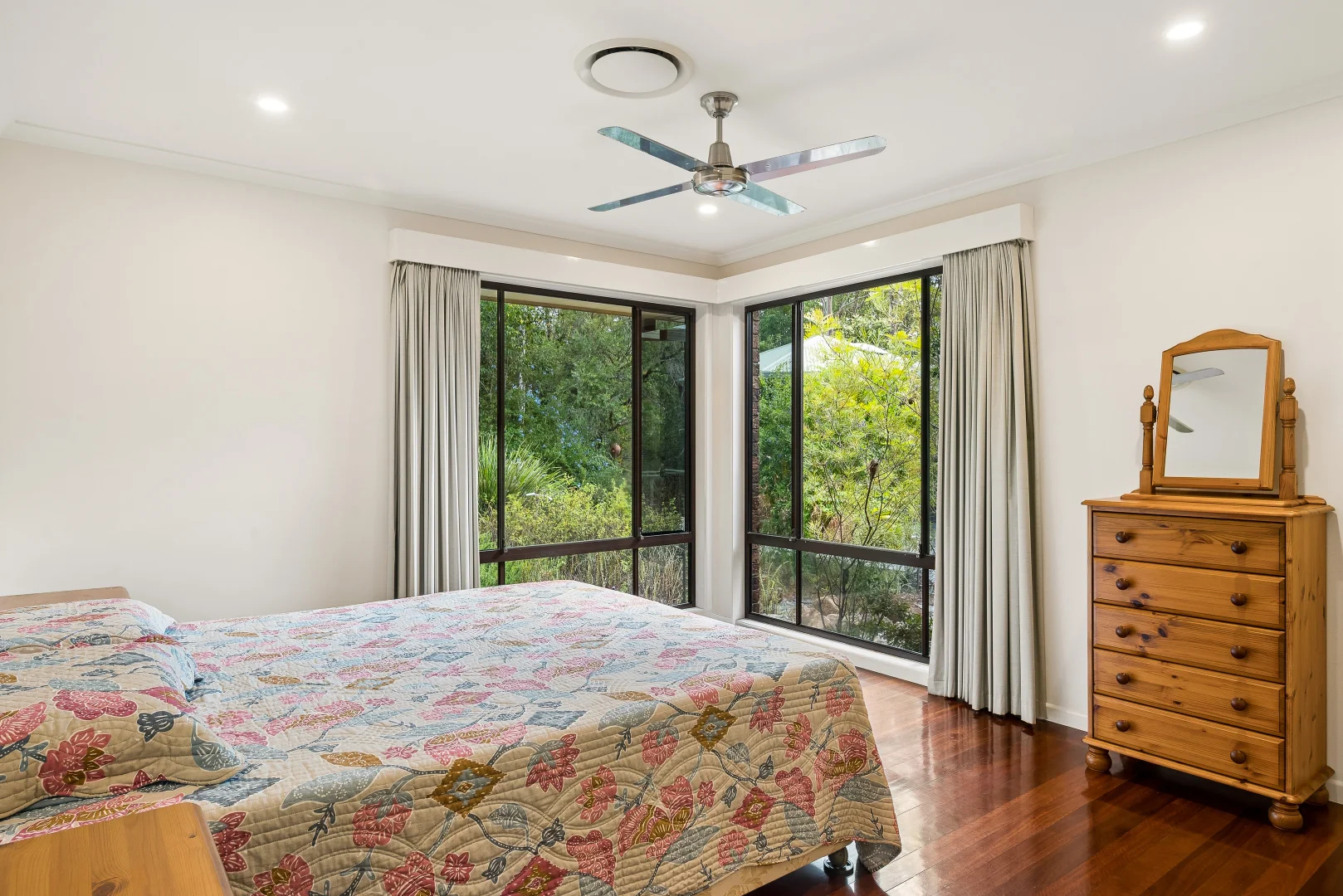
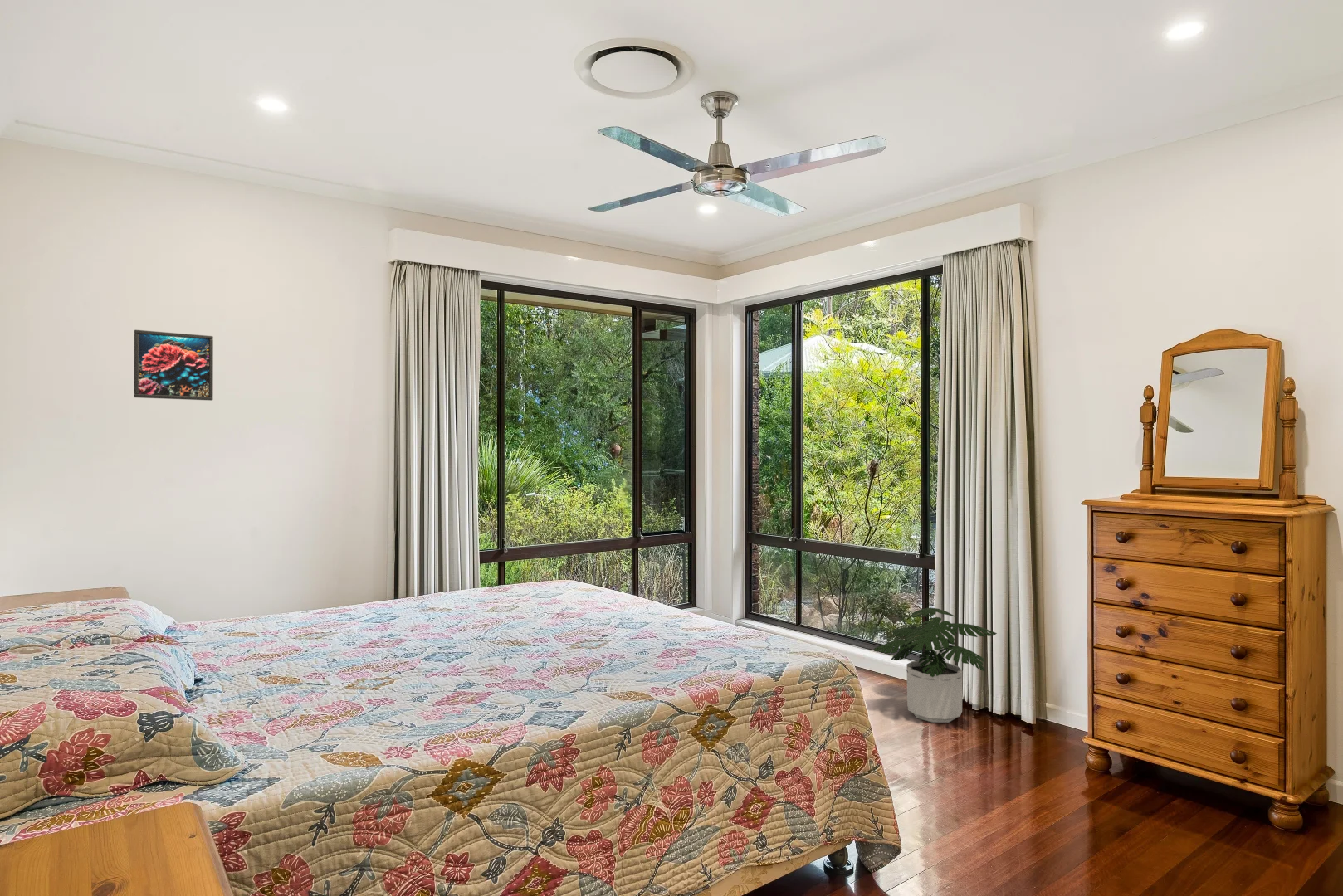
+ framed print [134,329,214,402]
+ potted plant [873,607,998,723]
